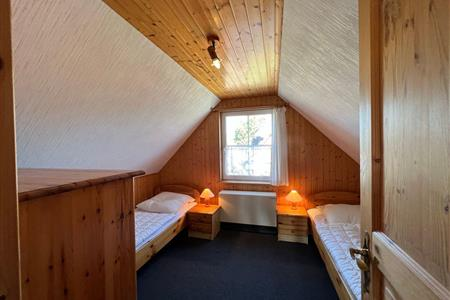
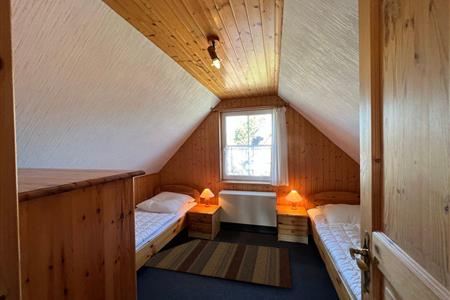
+ rug [142,238,293,290]
